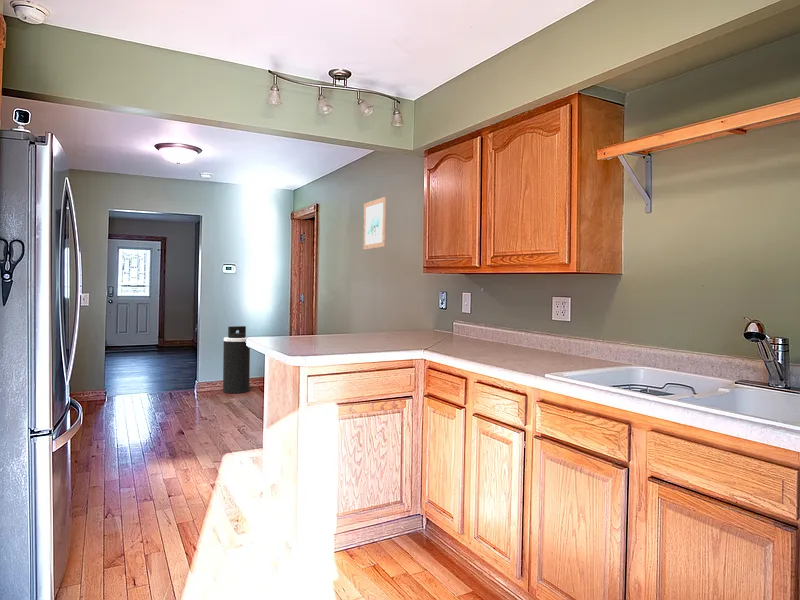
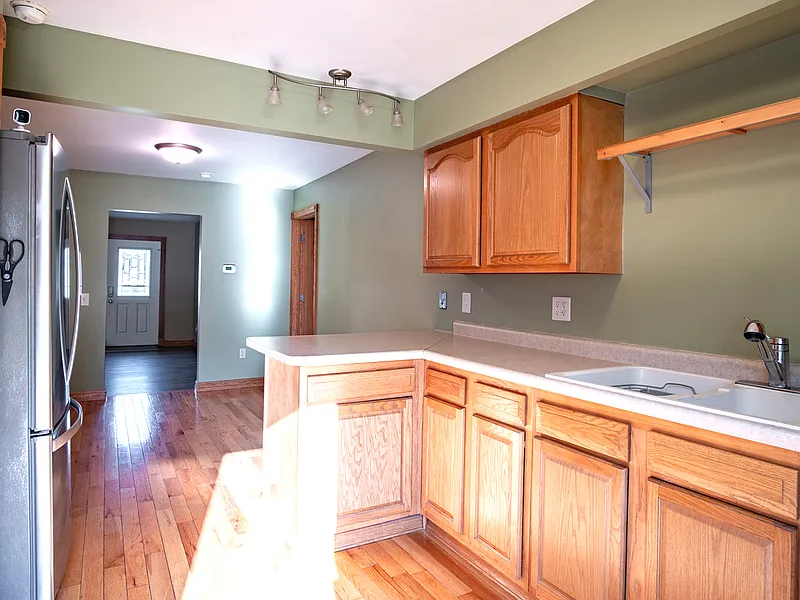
- trash can [222,325,251,394]
- wall art [362,196,387,251]
